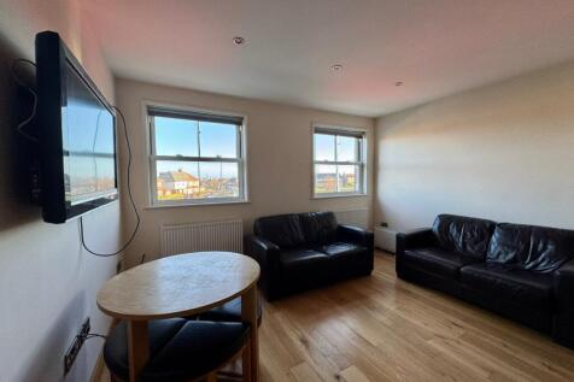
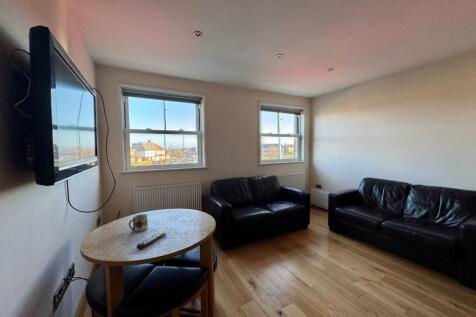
+ remote control [136,231,167,251]
+ mug [128,213,149,233]
